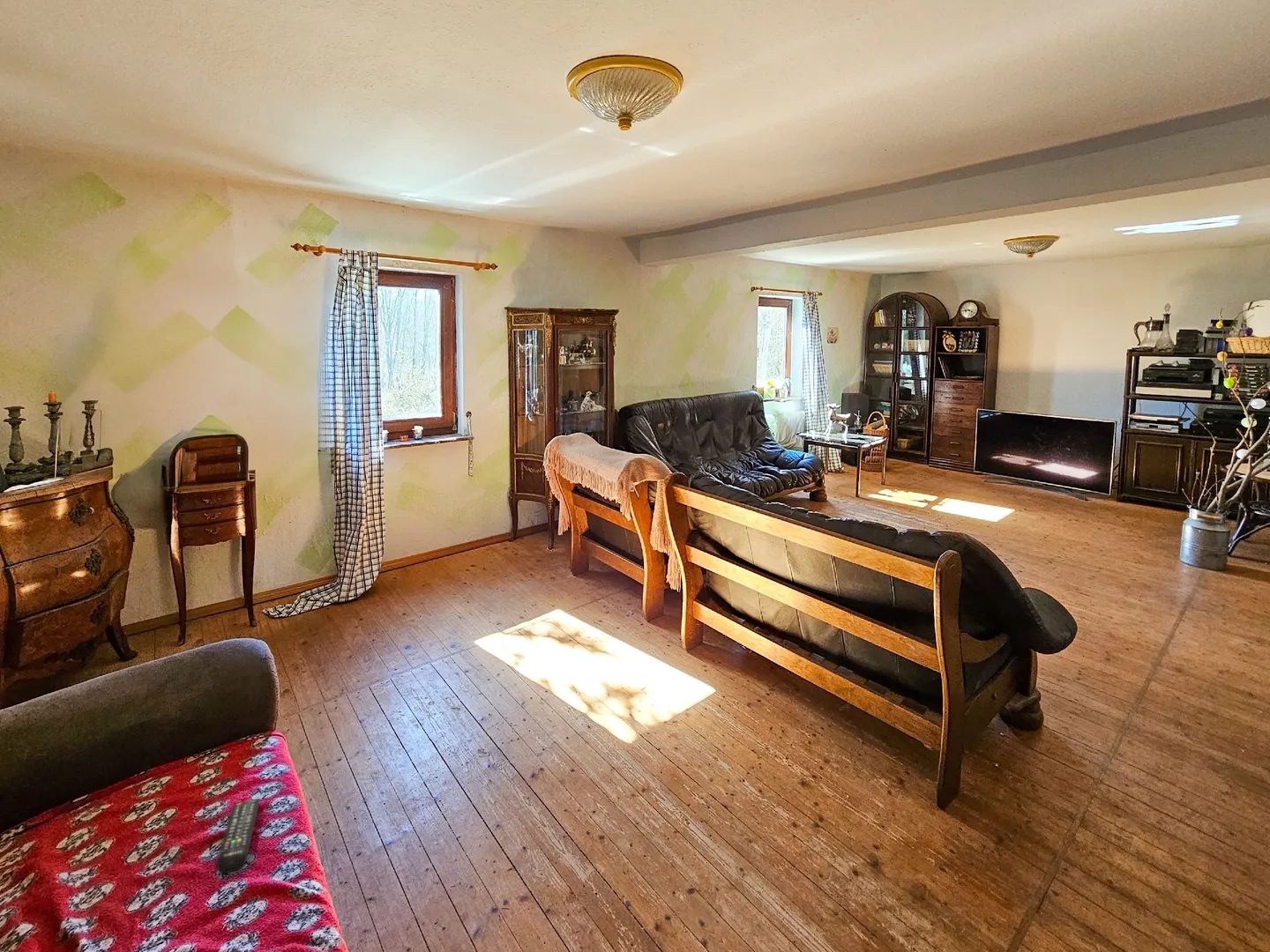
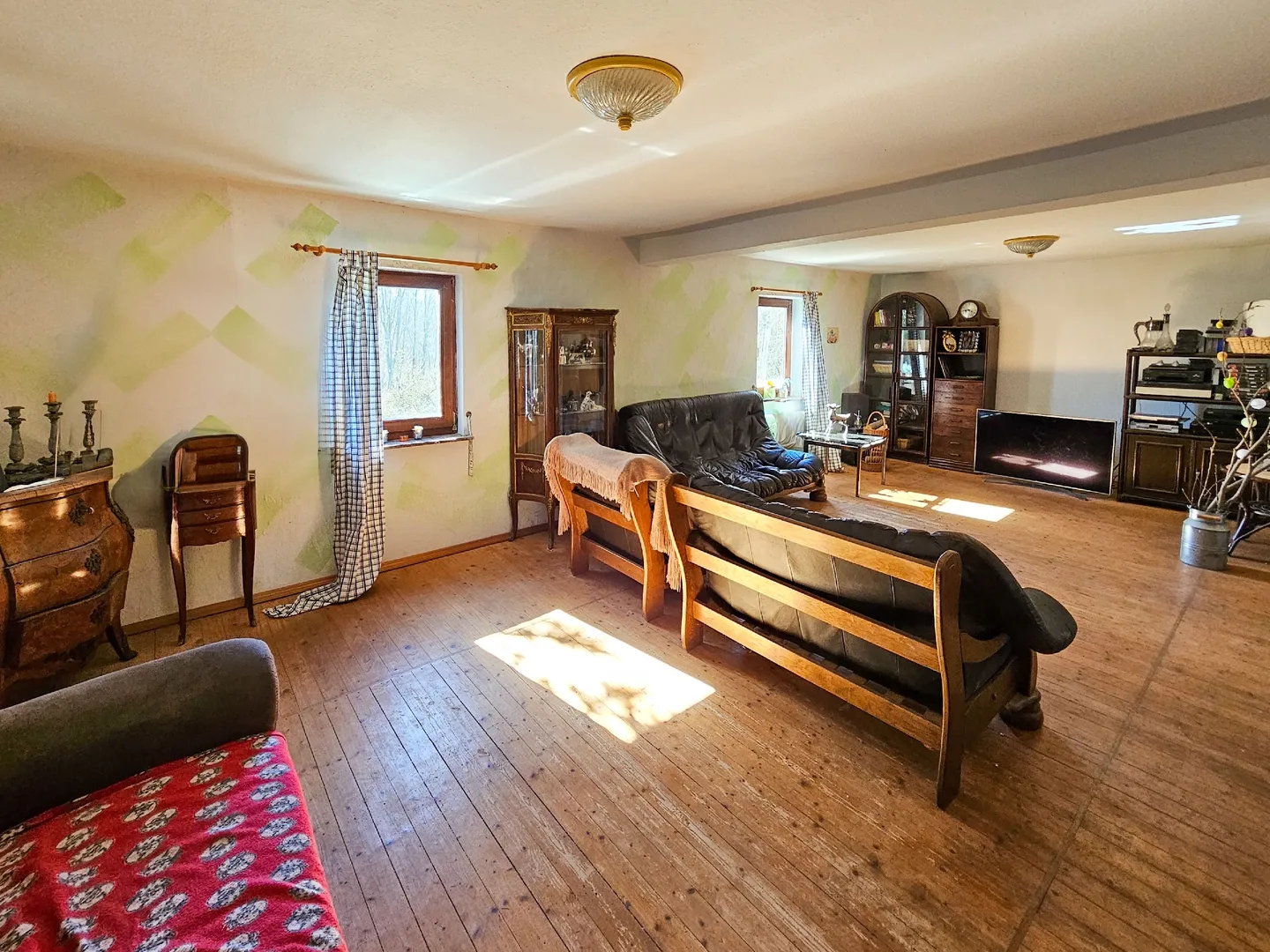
- remote control [216,798,261,874]
